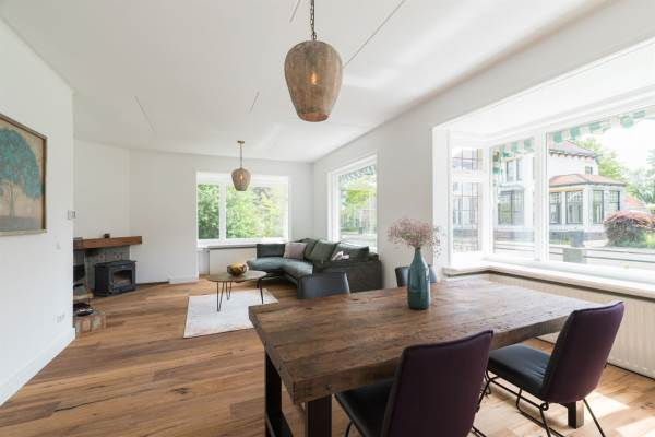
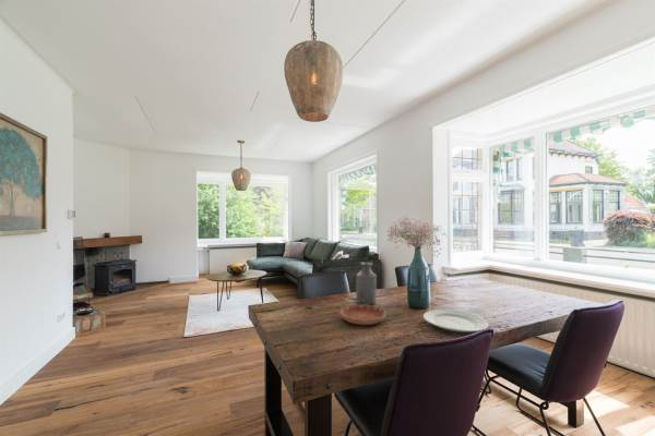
+ bottle [355,262,378,305]
+ chinaware [422,308,490,334]
+ saucer [340,304,388,326]
